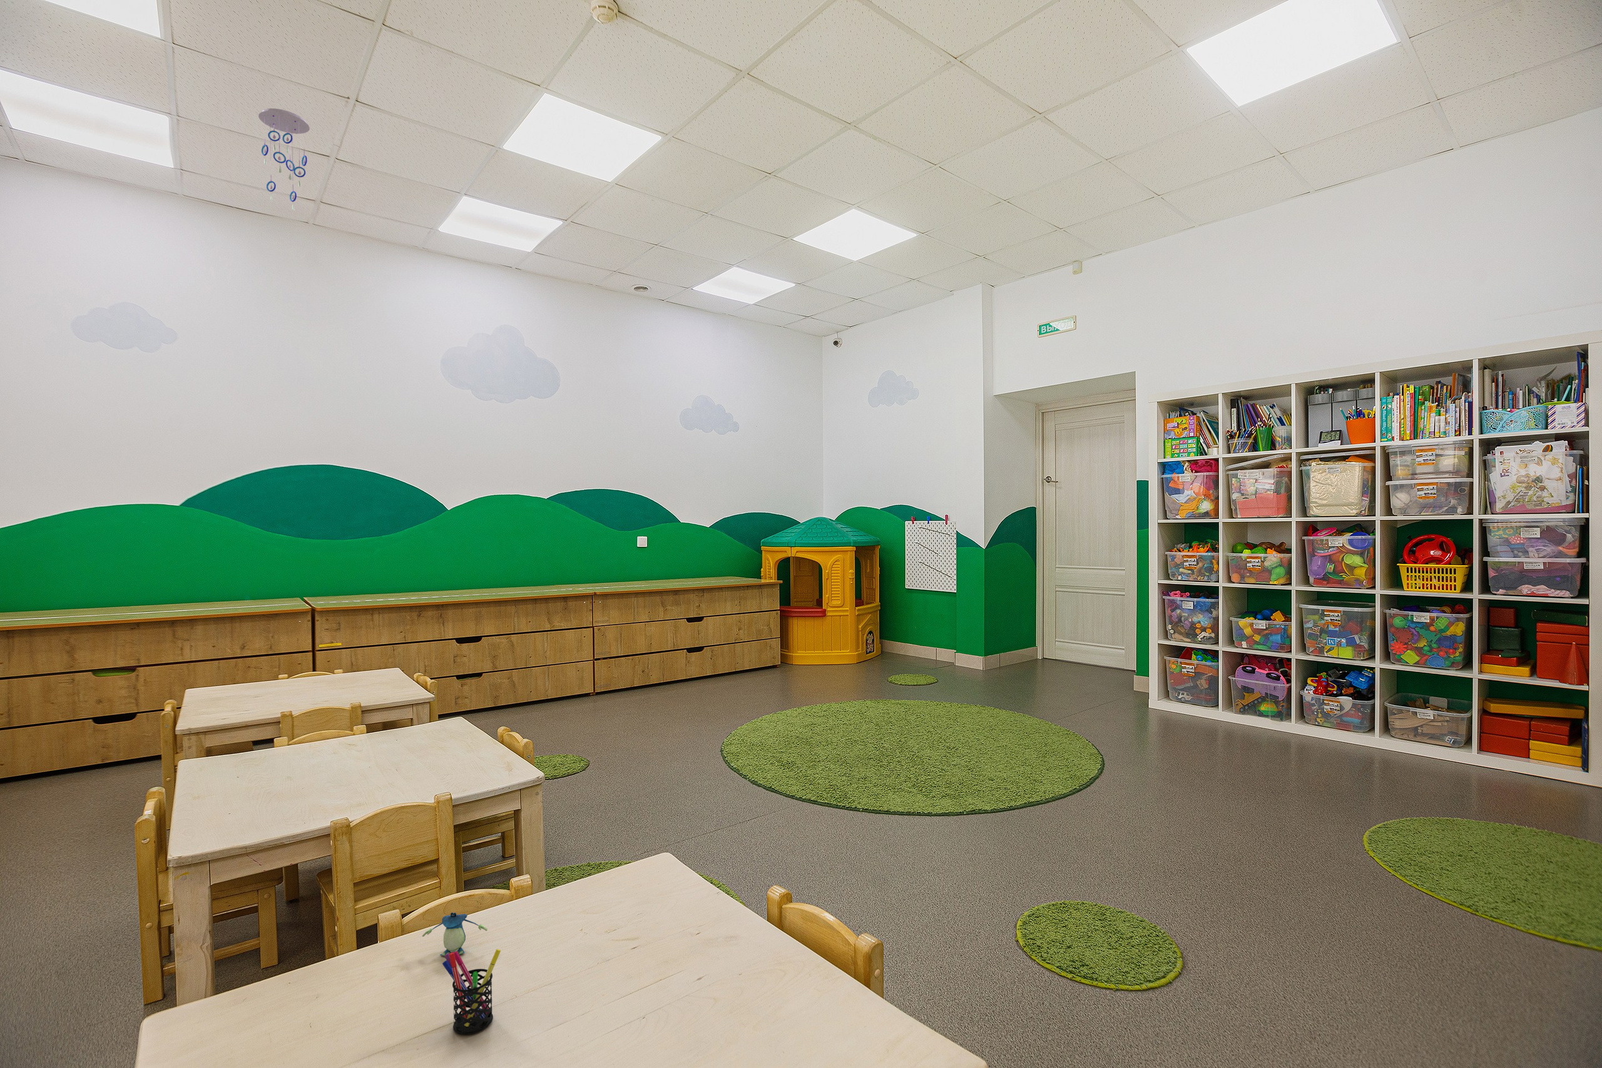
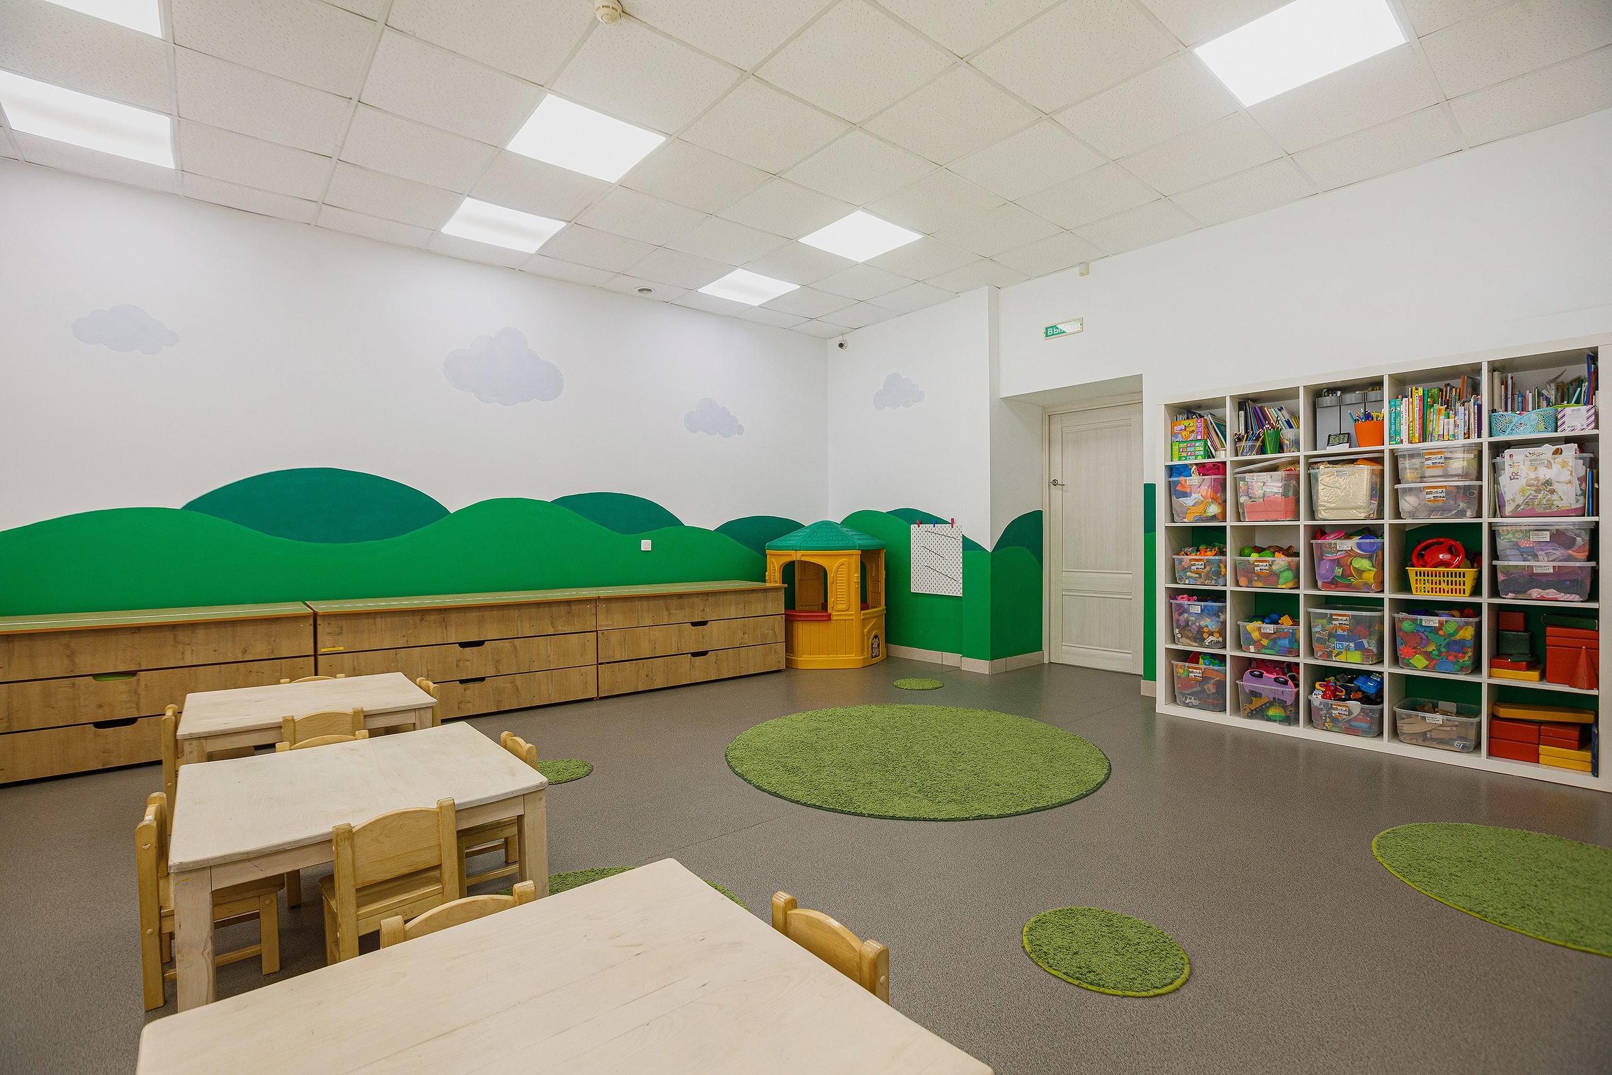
- toy figurine [422,912,488,957]
- pen holder [442,949,502,1036]
- ceiling mobile [257,107,310,212]
